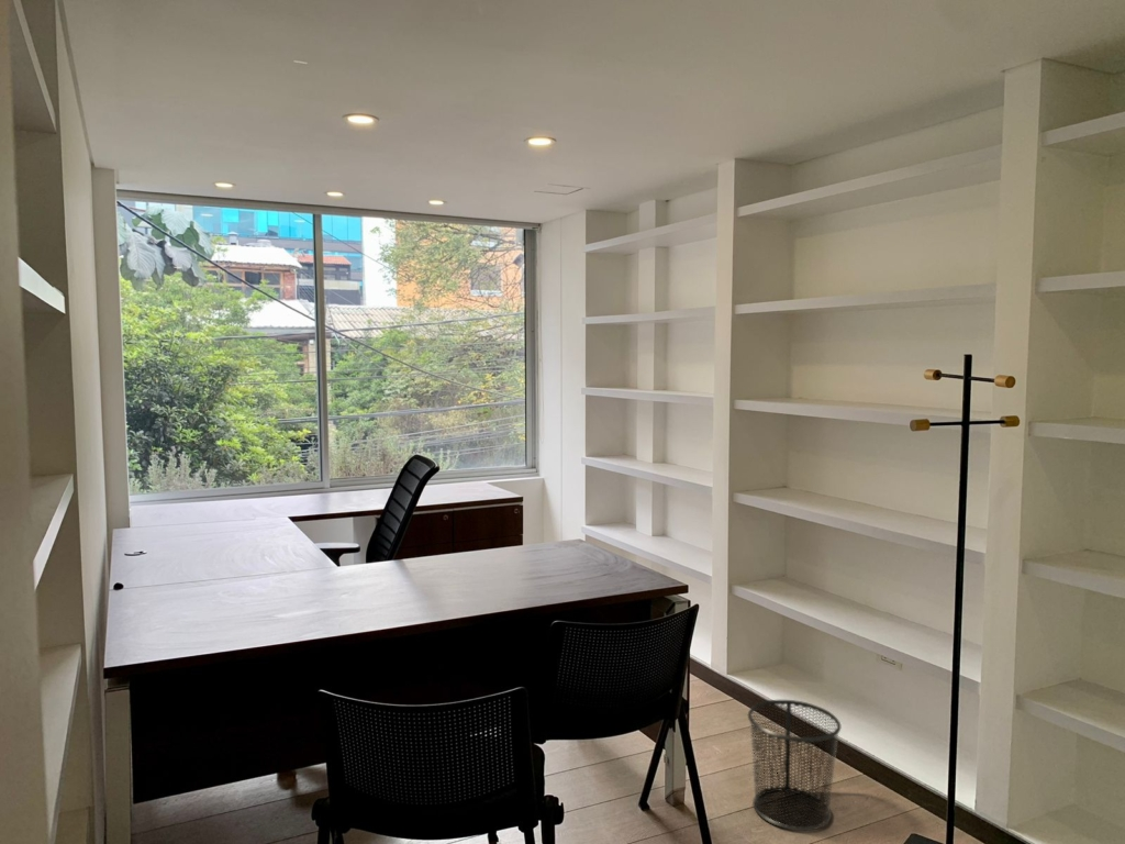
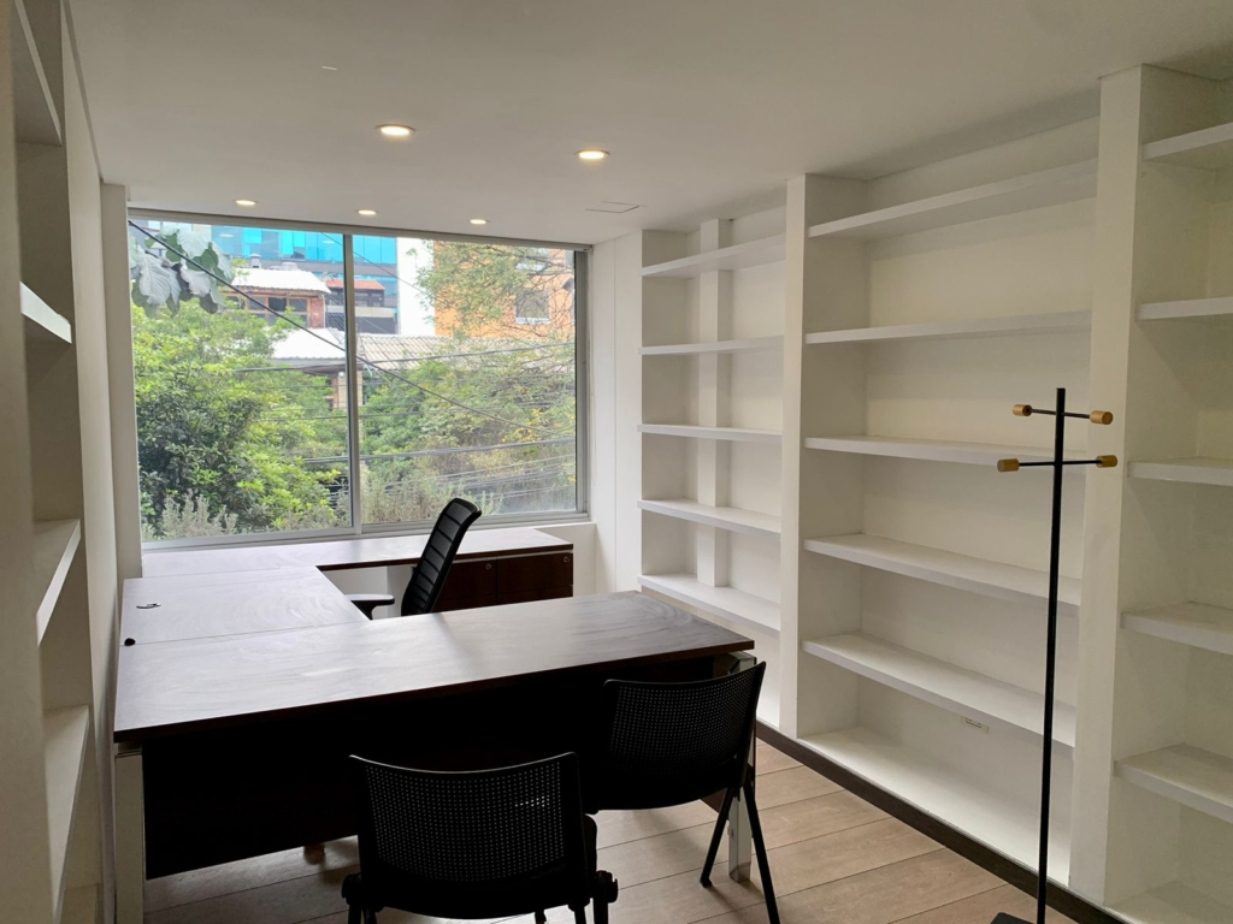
- waste bin [747,699,842,832]
